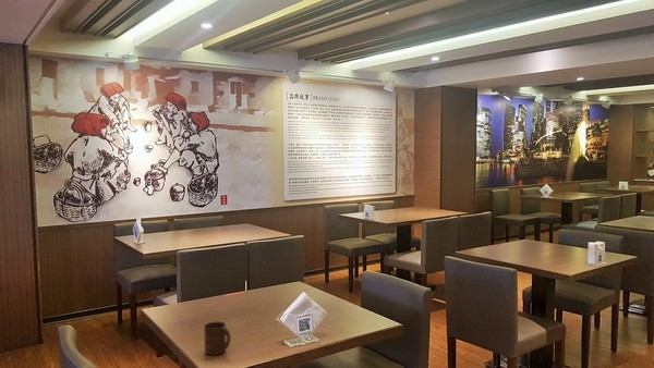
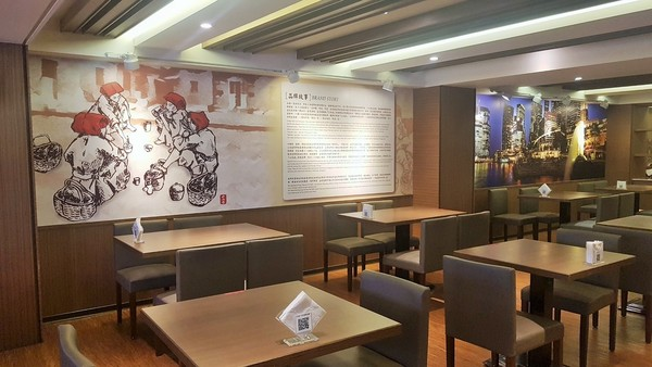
- cup [203,320,232,356]
